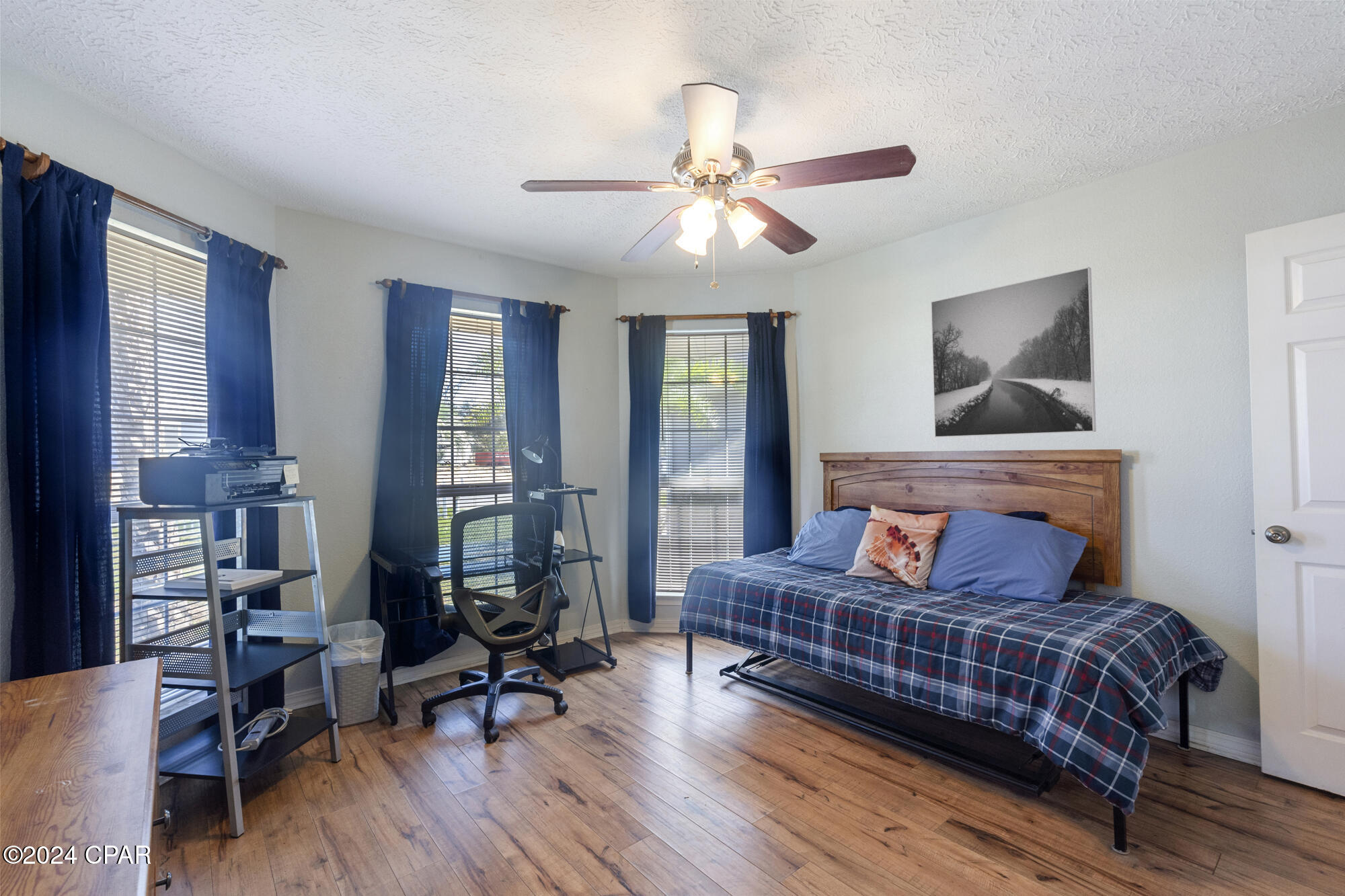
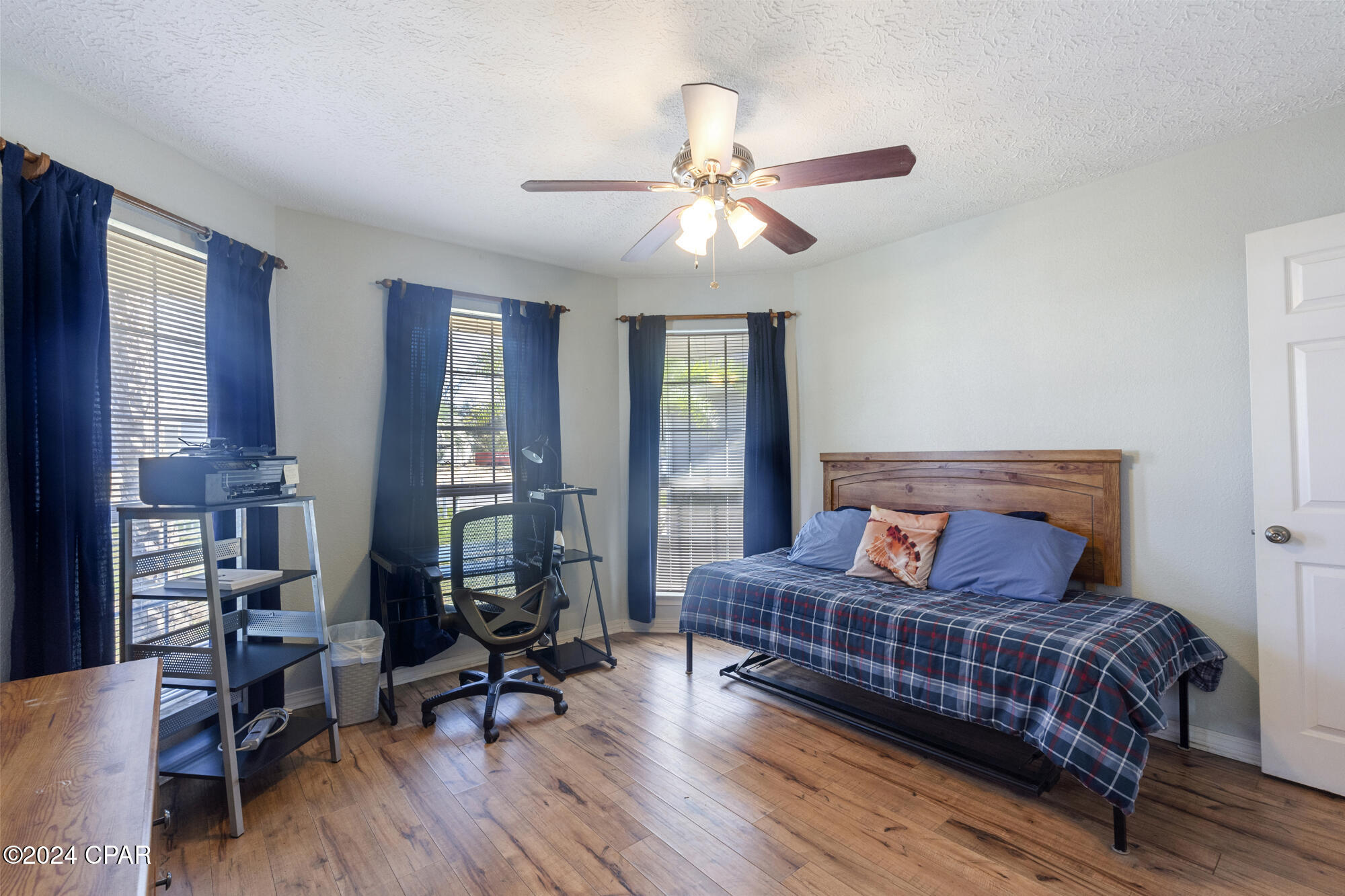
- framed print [930,267,1097,438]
